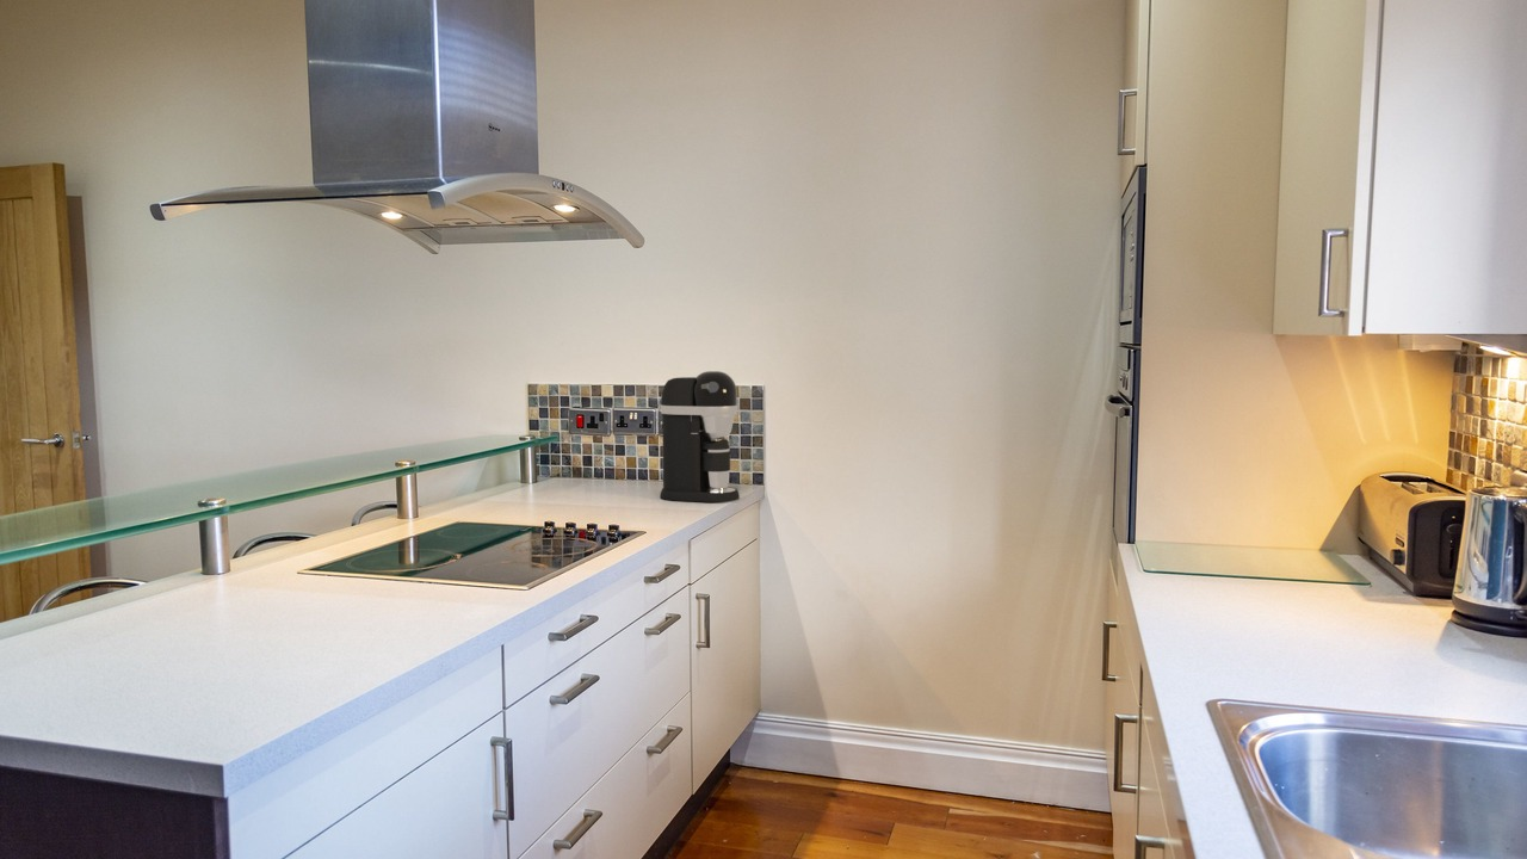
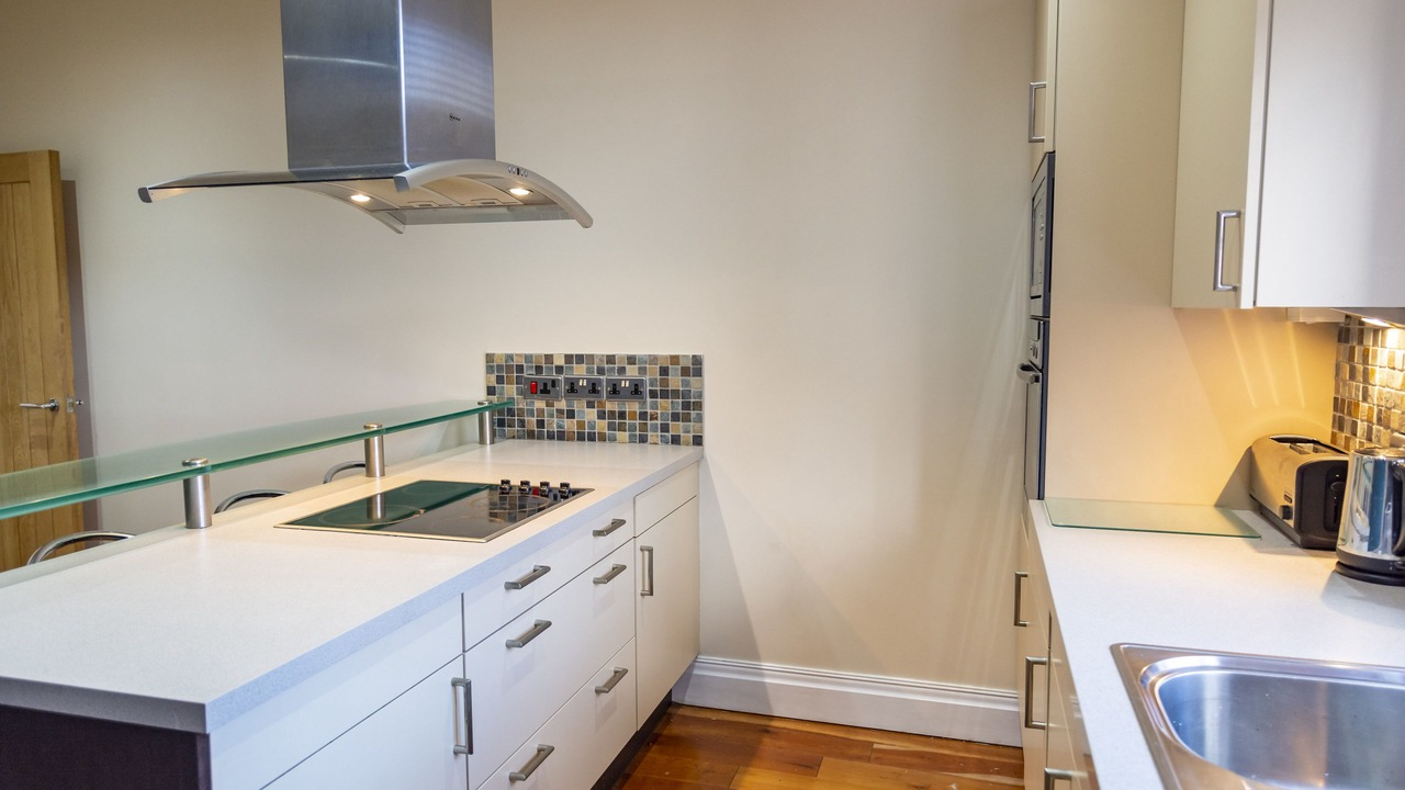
- coffee maker [659,370,741,503]
